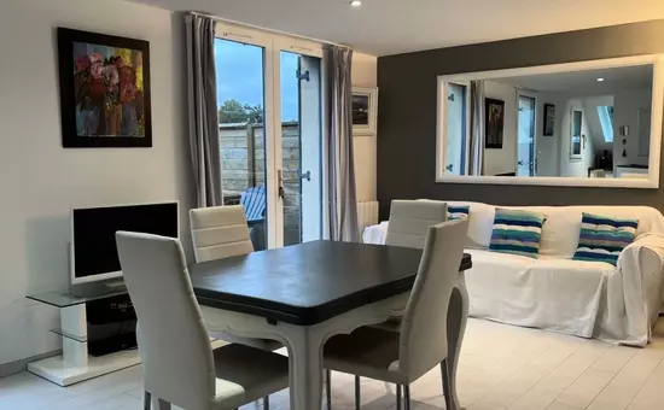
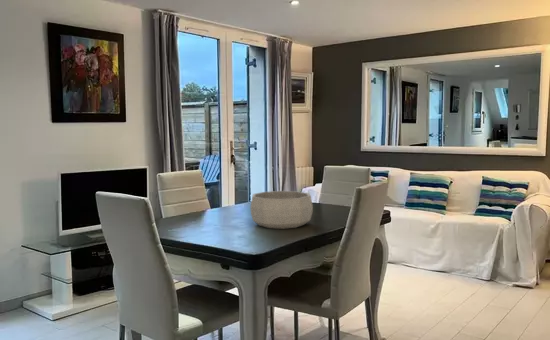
+ decorative bowl [250,190,314,230]
